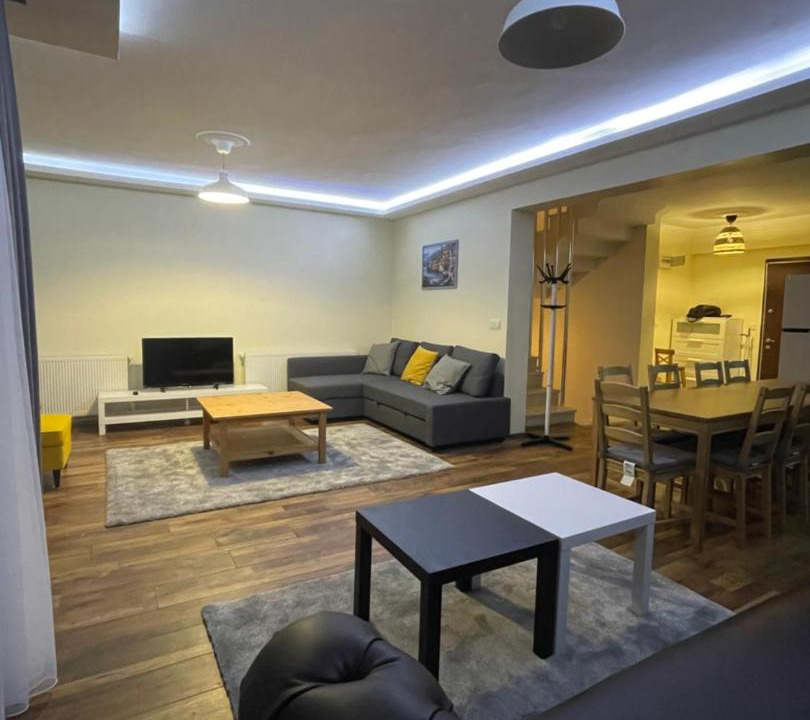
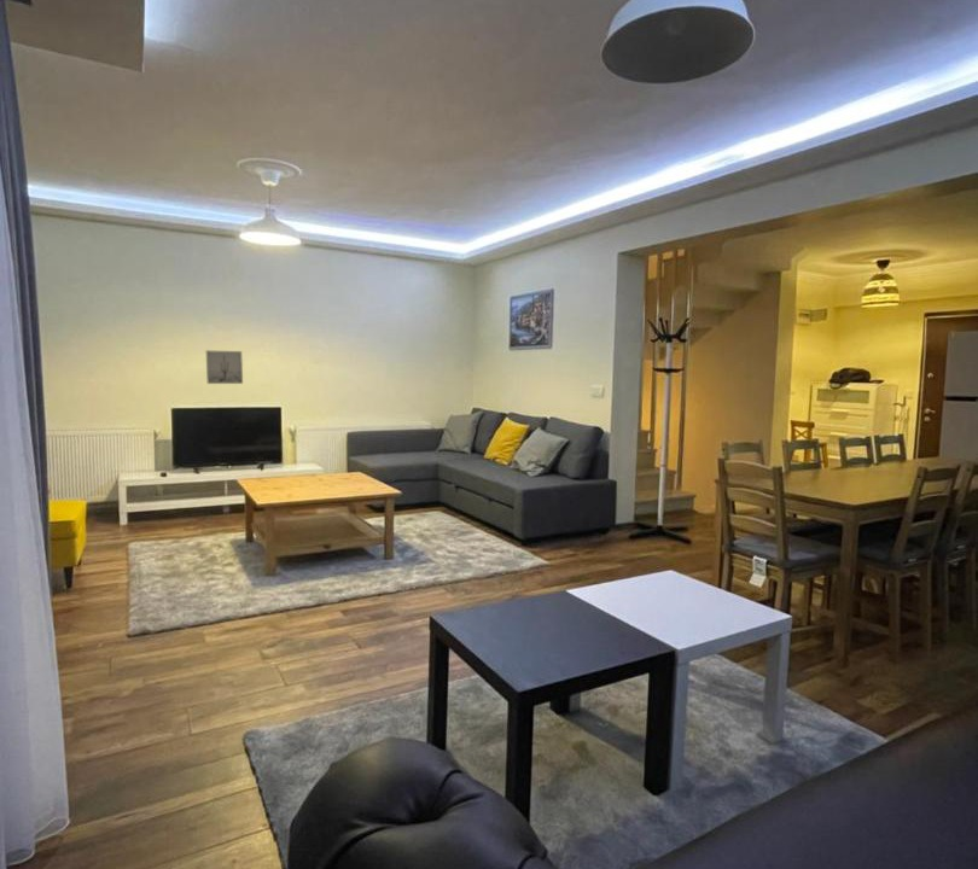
+ wall art [205,349,244,385]
